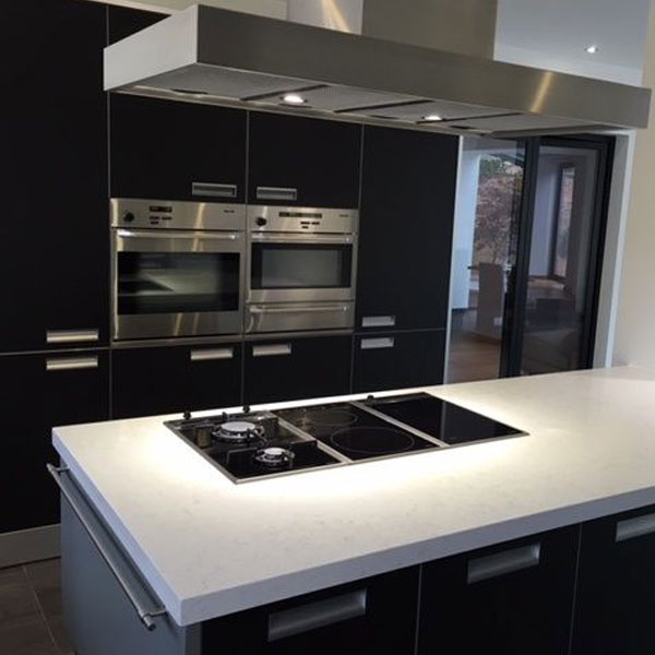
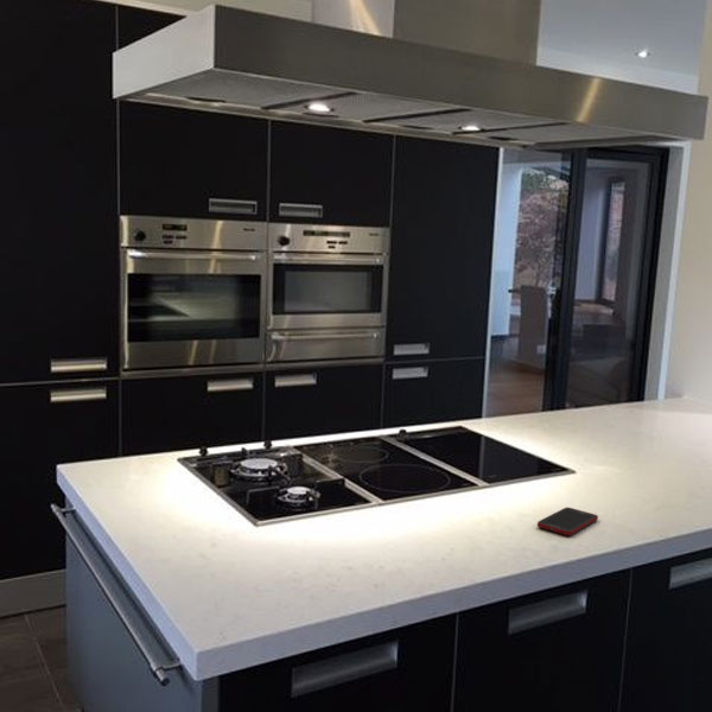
+ cell phone [536,507,599,536]
